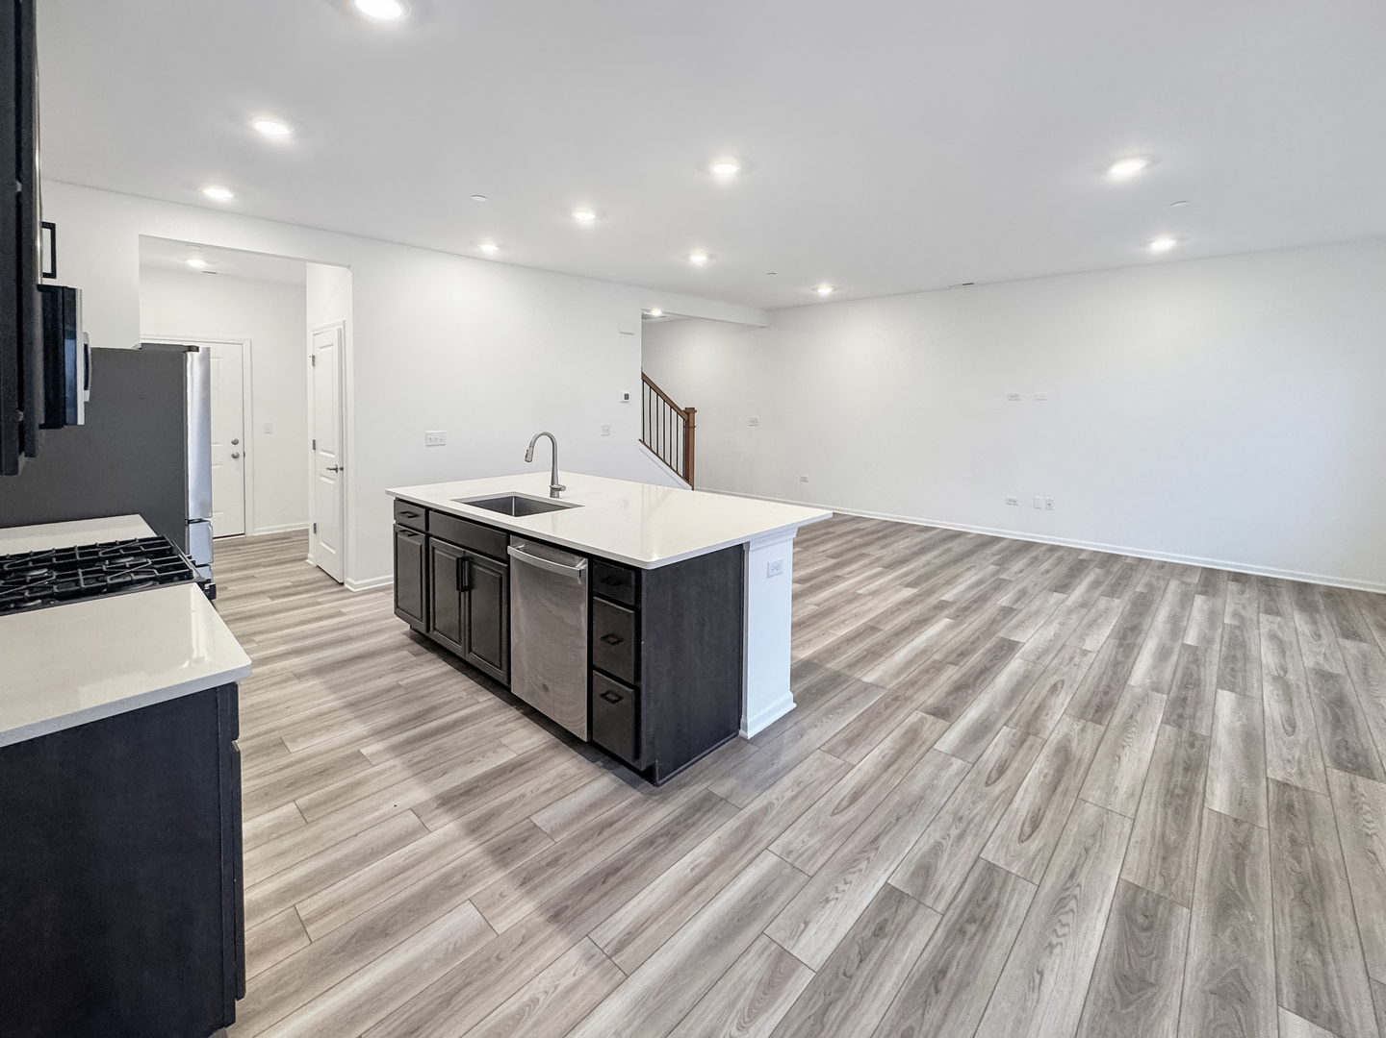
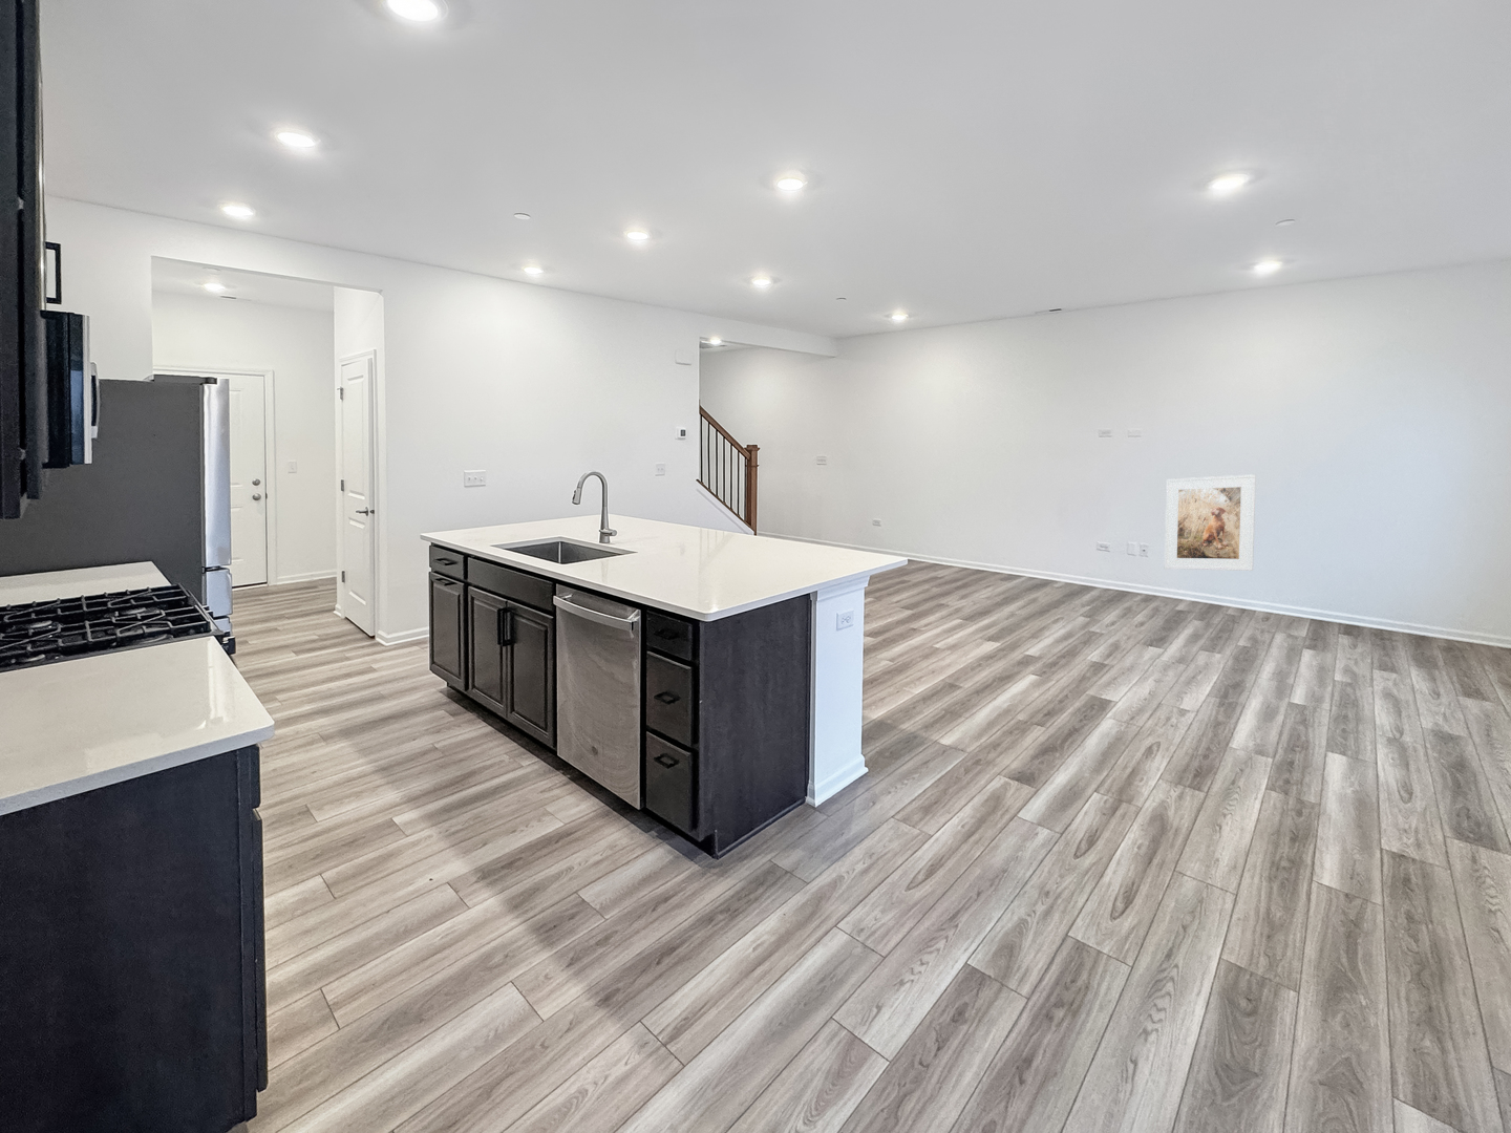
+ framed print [1162,474,1258,571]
